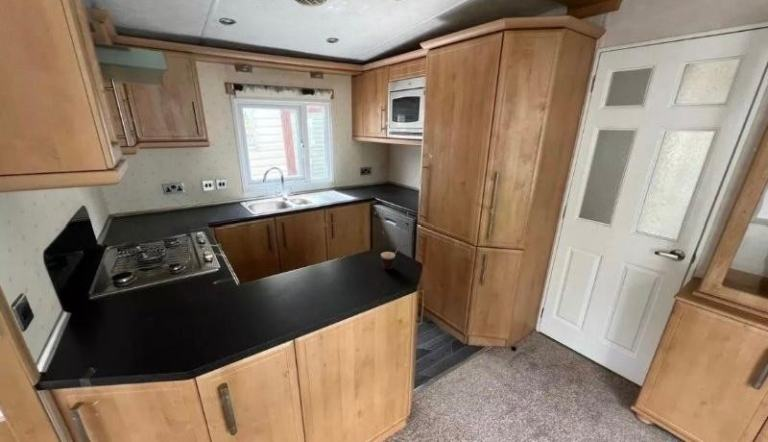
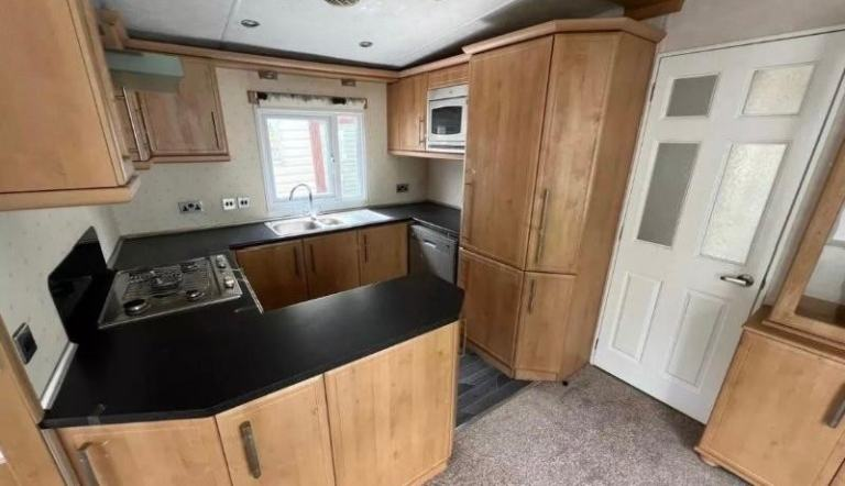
- cup [380,244,407,270]
